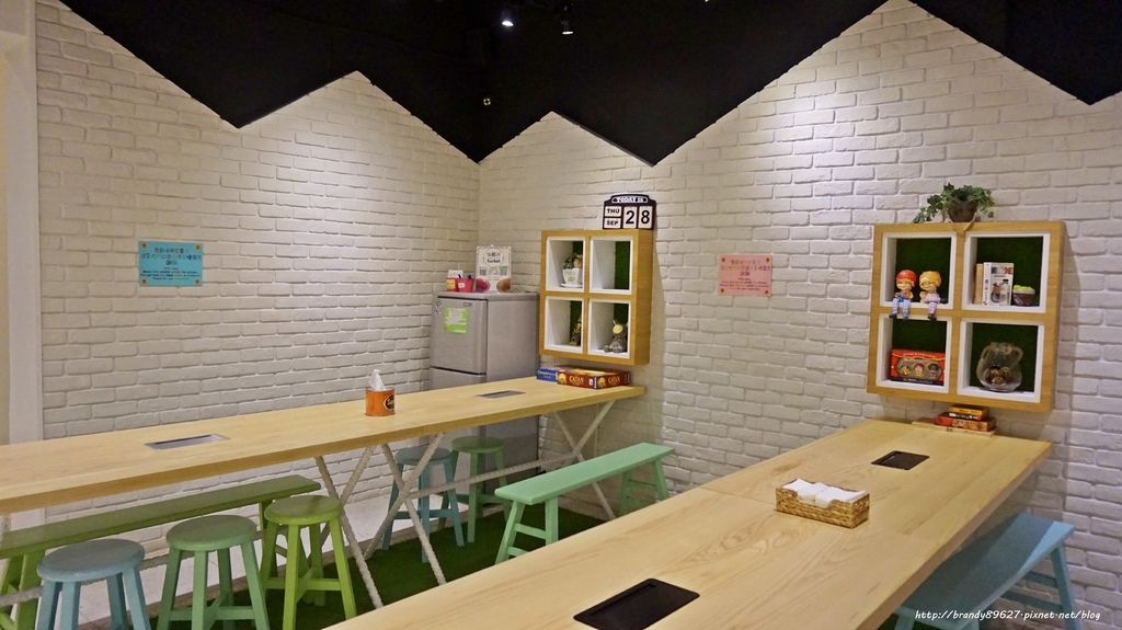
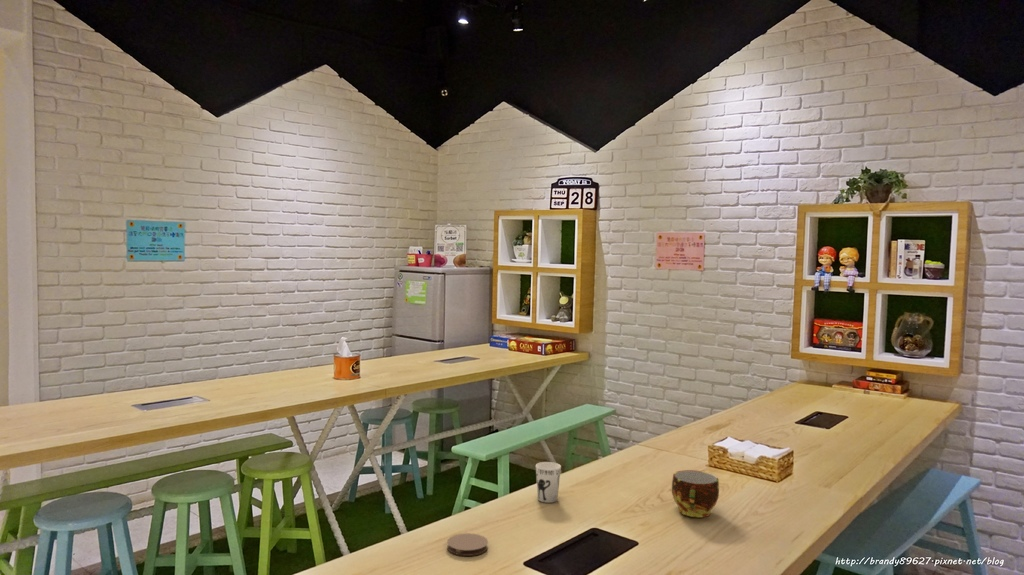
+ cup [535,461,562,504]
+ coaster [446,532,489,557]
+ cup [671,469,720,518]
